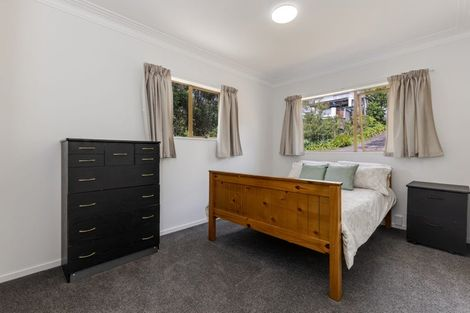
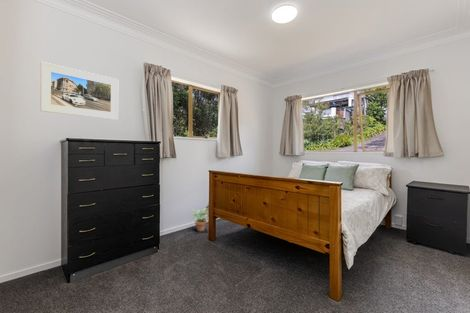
+ potted plant [191,208,209,232]
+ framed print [39,61,119,121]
